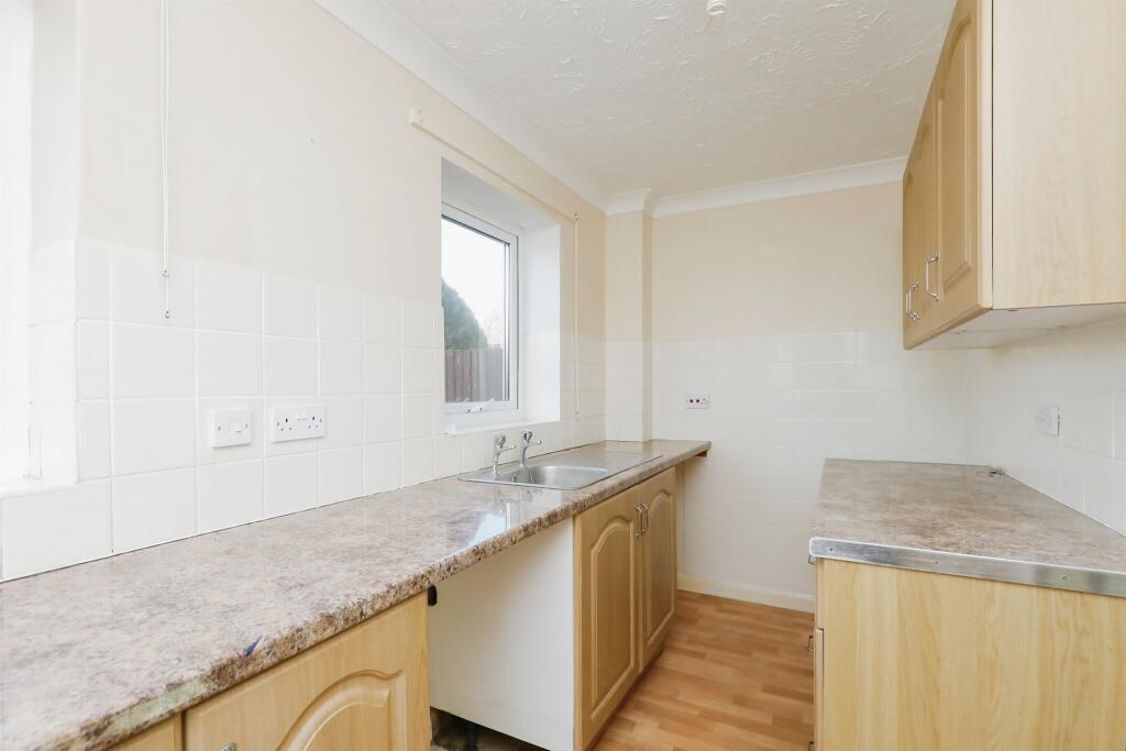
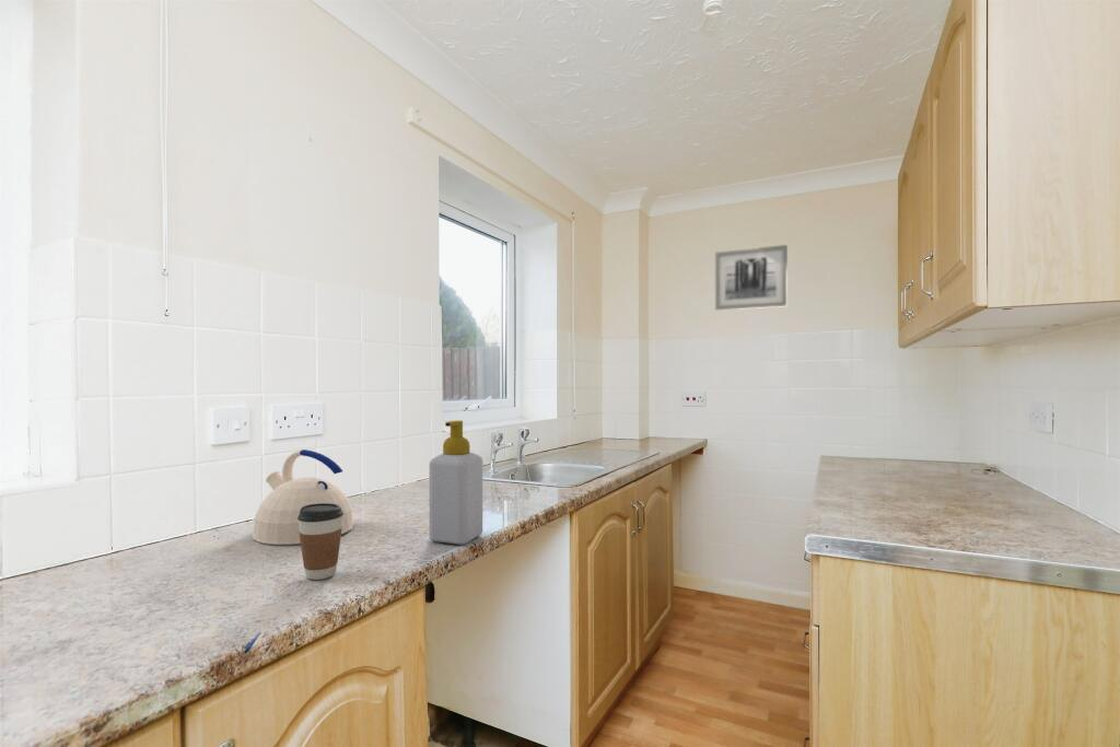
+ wall art [714,244,789,312]
+ kettle [252,448,354,546]
+ coffee cup [298,503,343,581]
+ soap bottle [429,419,483,546]
